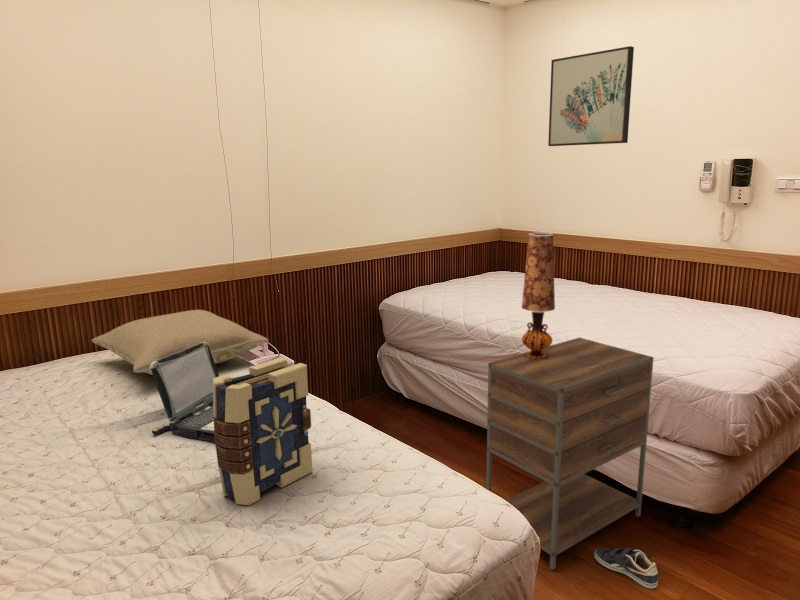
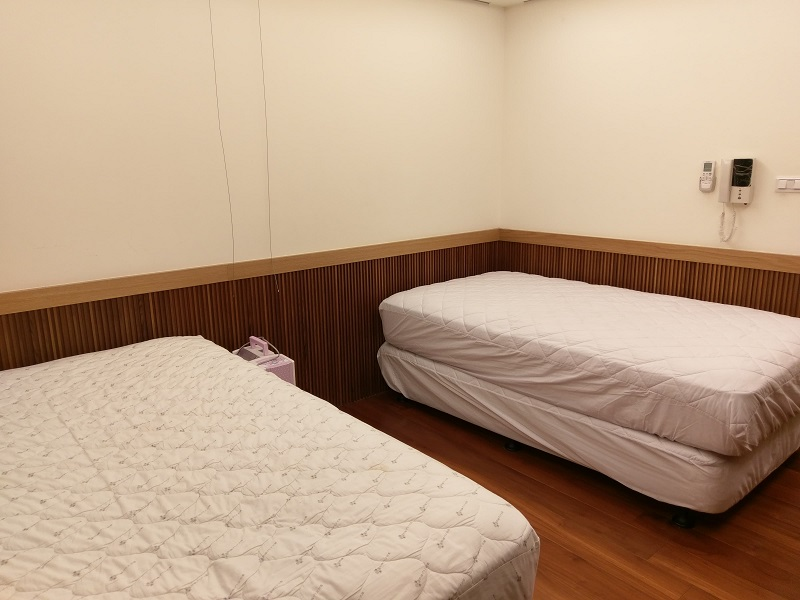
- wall art [547,45,635,147]
- sneaker [594,546,659,589]
- book [213,356,313,506]
- nightstand [485,336,655,571]
- pillow [90,309,270,376]
- table lamp [521,232,556,359]
- laptop [150,342,220,443]
